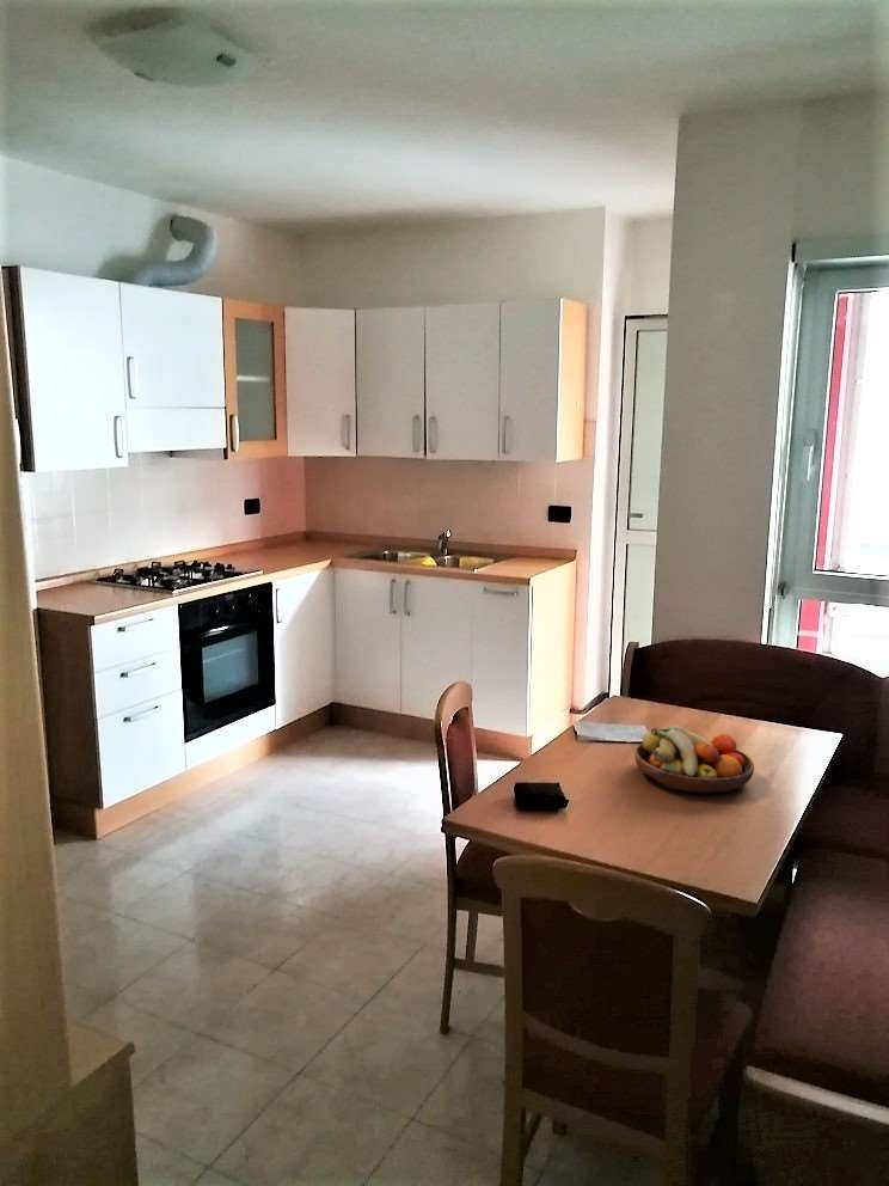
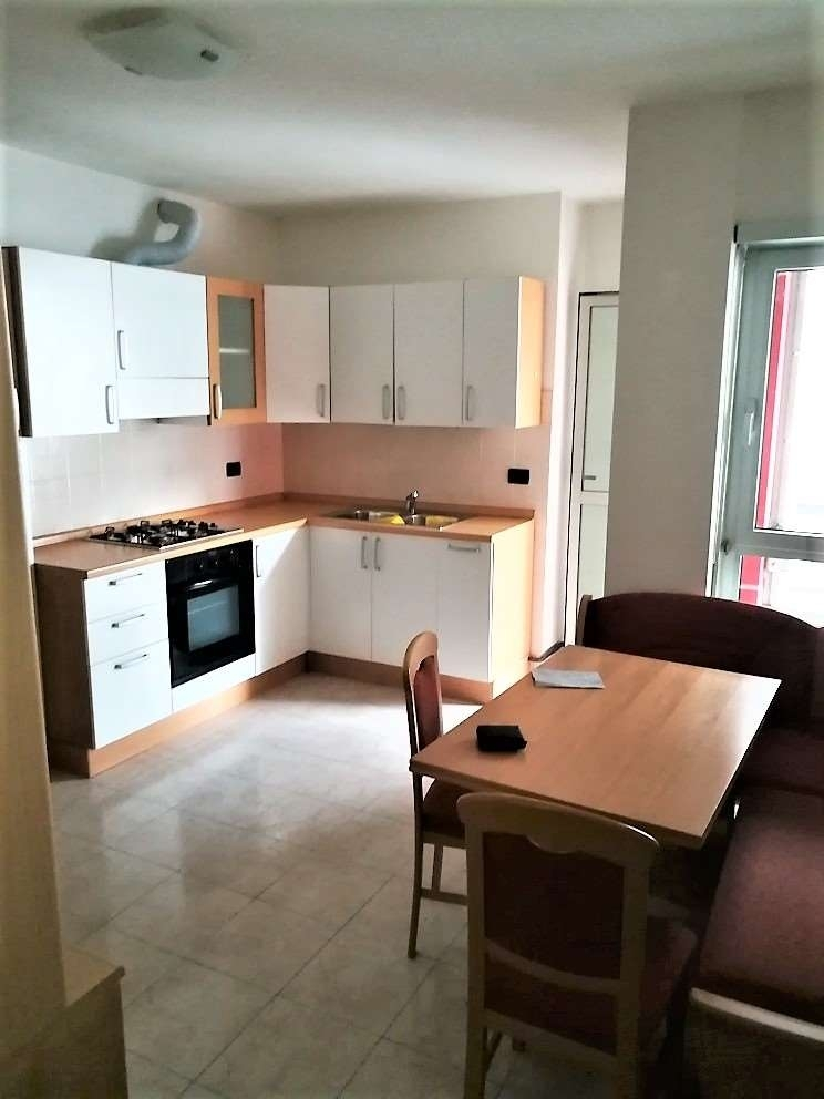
- fruit bowl [633,723,755,795]
